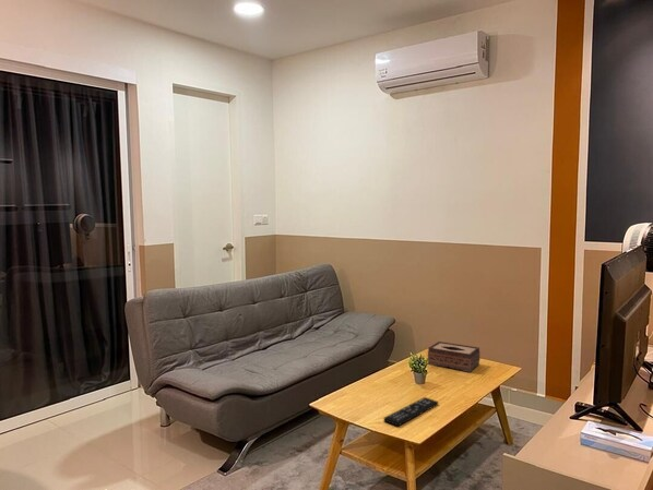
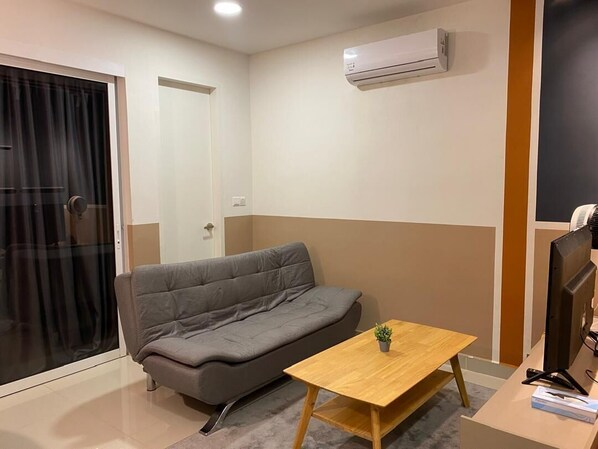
- tissue box [427,340,482,373]
- remote control [383,396,439,428]
